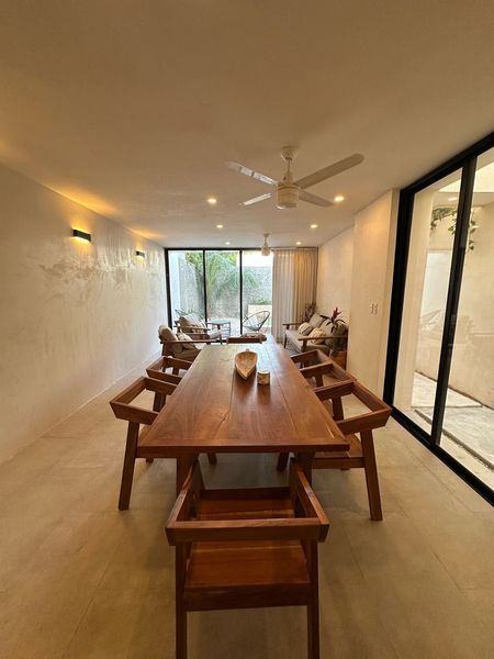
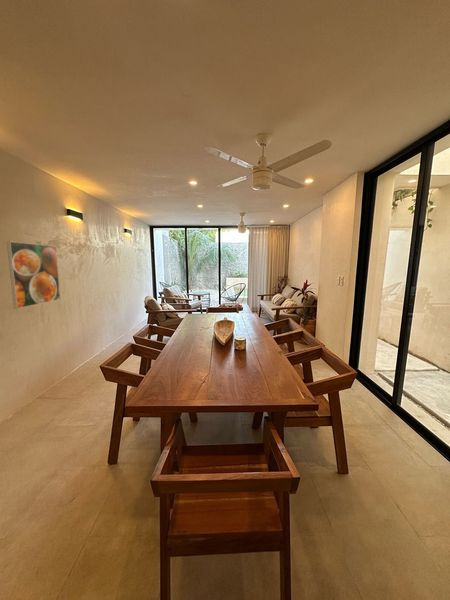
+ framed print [6,240,61,310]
